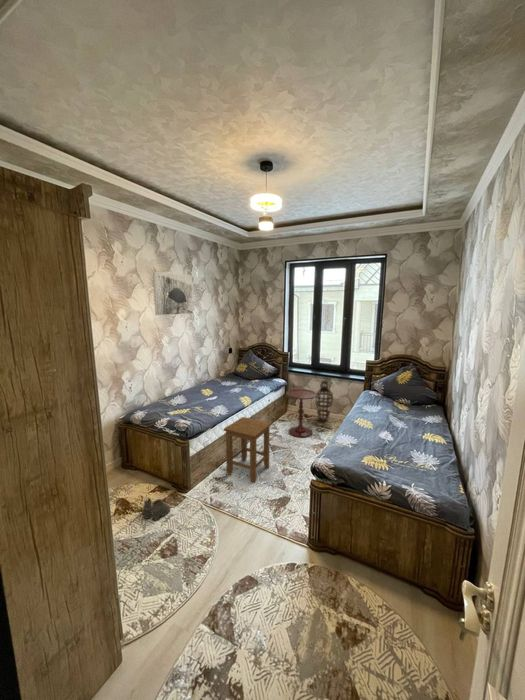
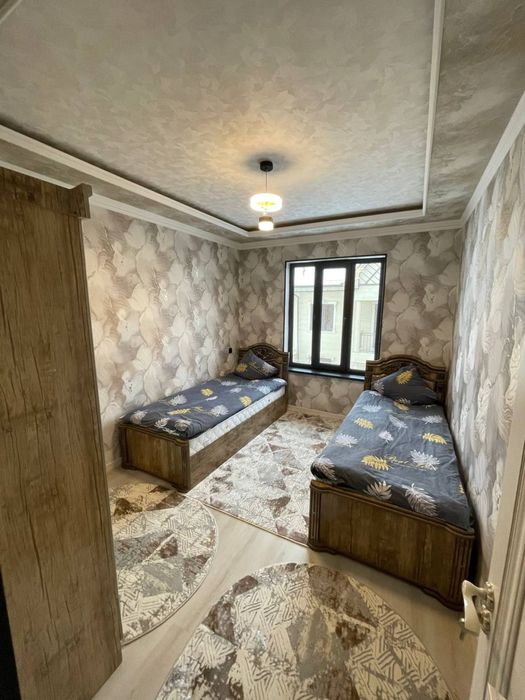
- stool [223,416,273,483]
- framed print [152,271,194,316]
- side table [285,388,318,438]
- lantern [314,380,334,423]
- boots [138,497,171,521]
